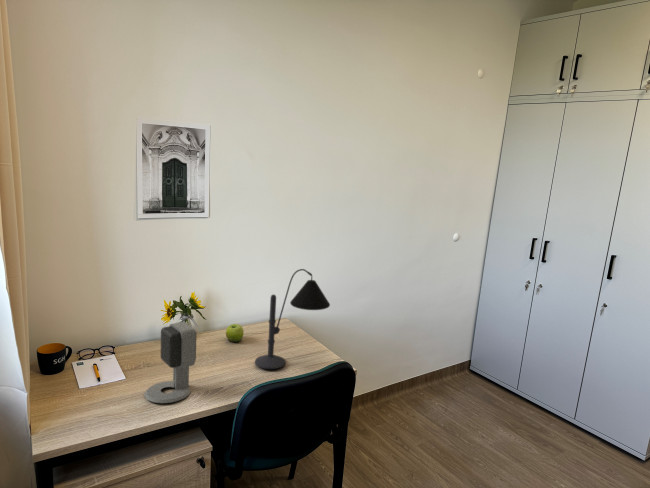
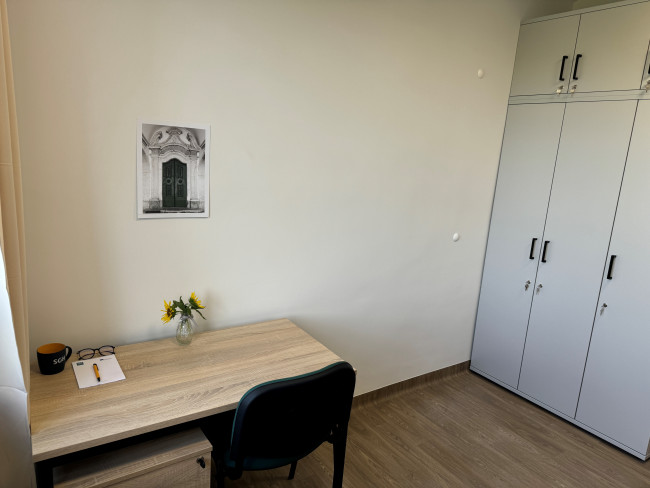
- fruit [225,323,245,343]
- speaker [143,321,197,404]
- desk lamp [254,268,331,370]
